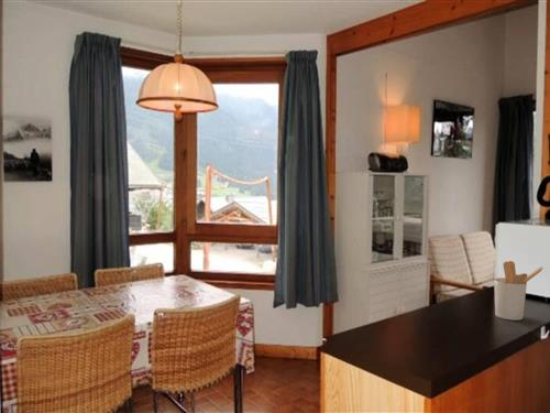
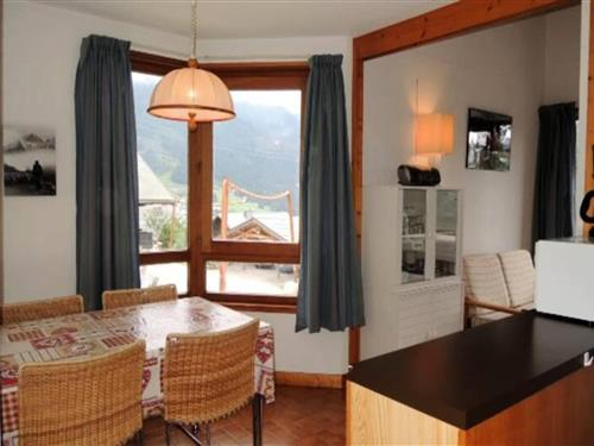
- utensil holder [493,260,543,322]
